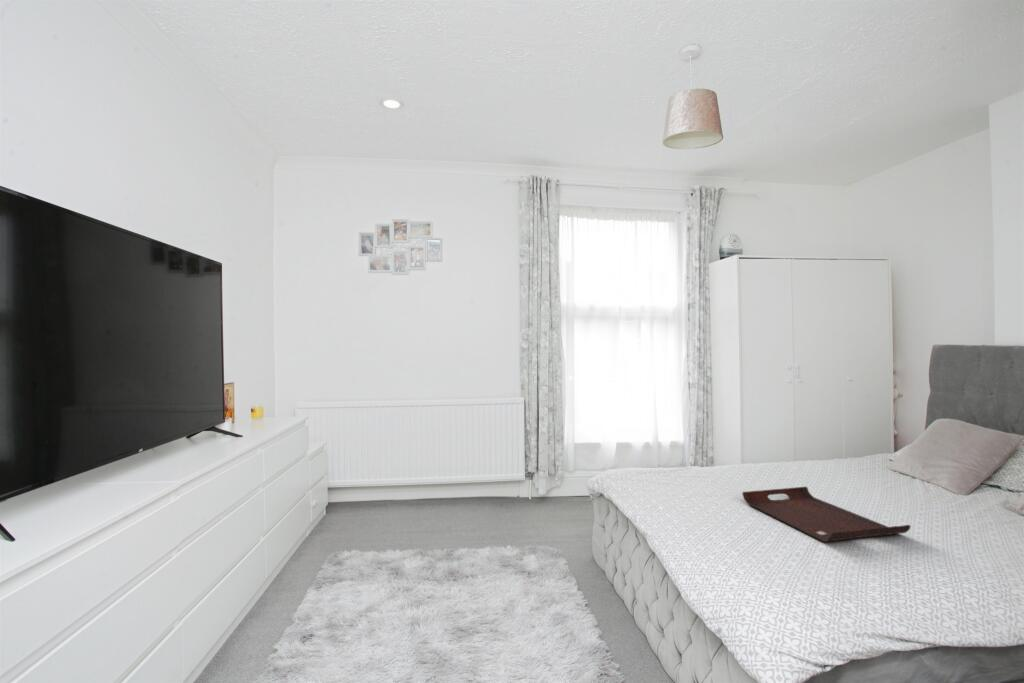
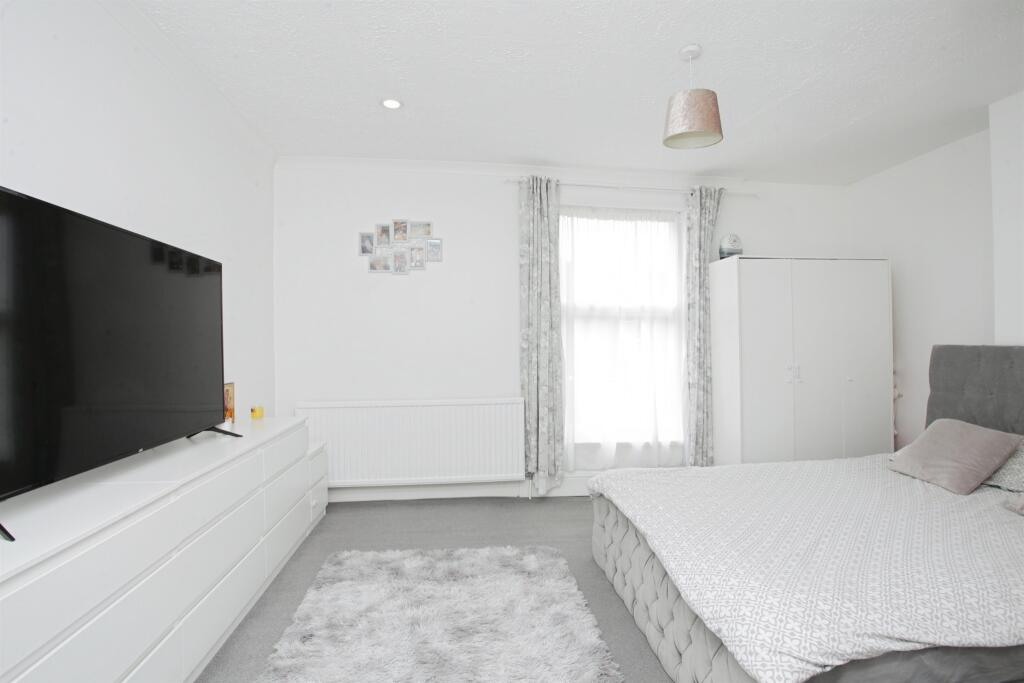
- serving tray [741,486,912,543]
